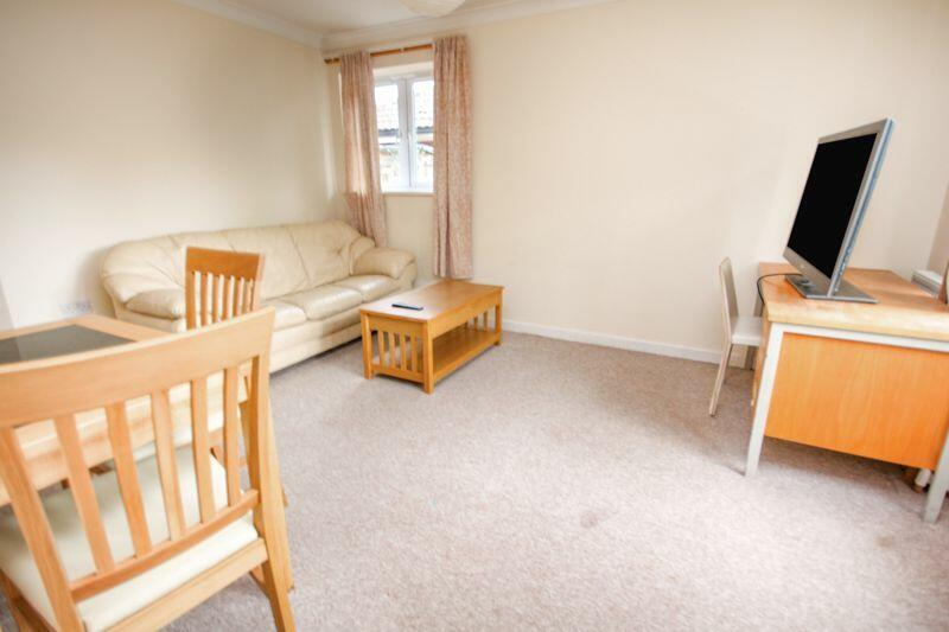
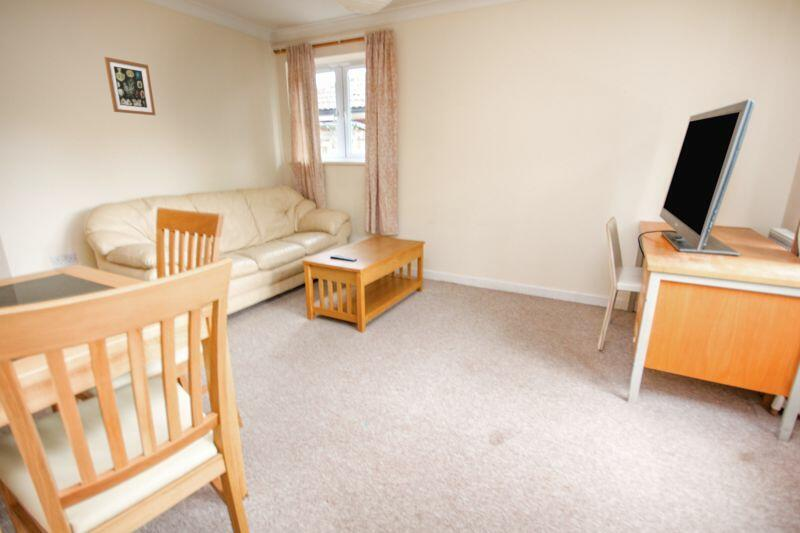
+ wall art [103,56,156,116]
